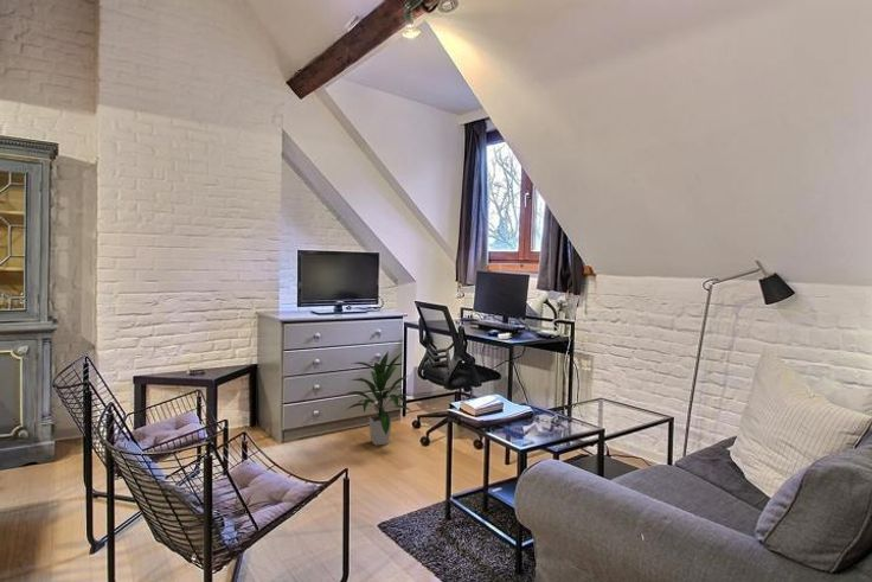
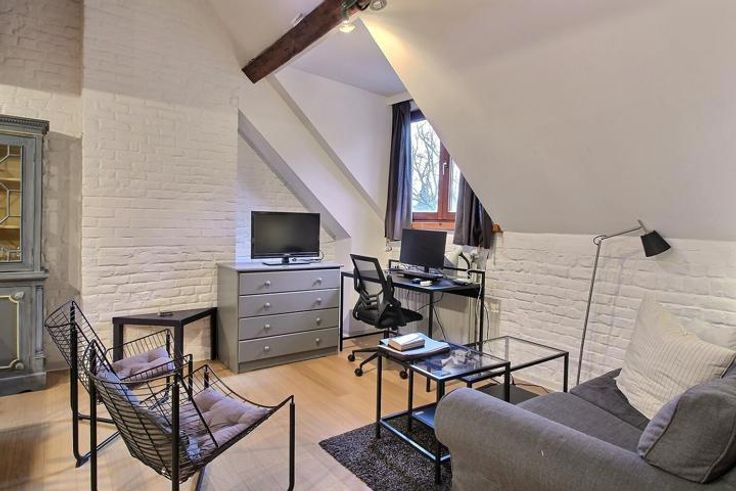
- indoor plant [345,350,412,446]
